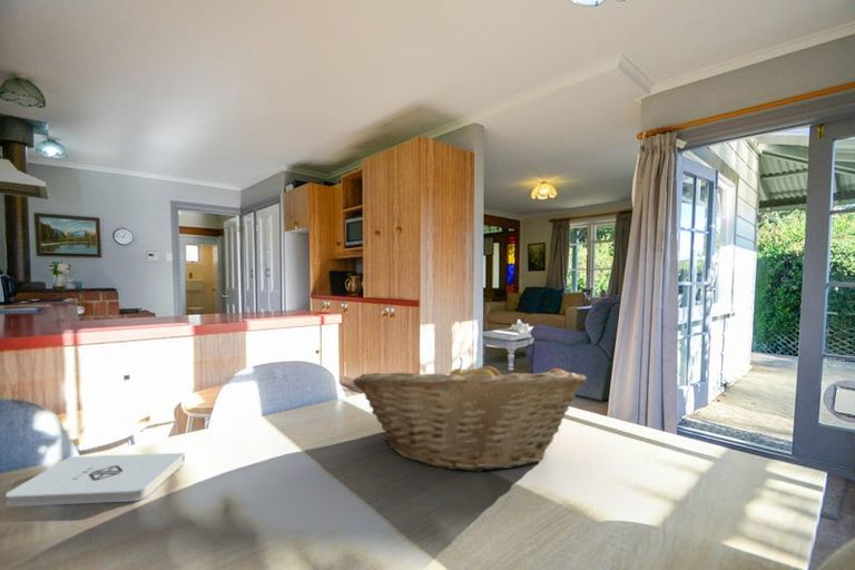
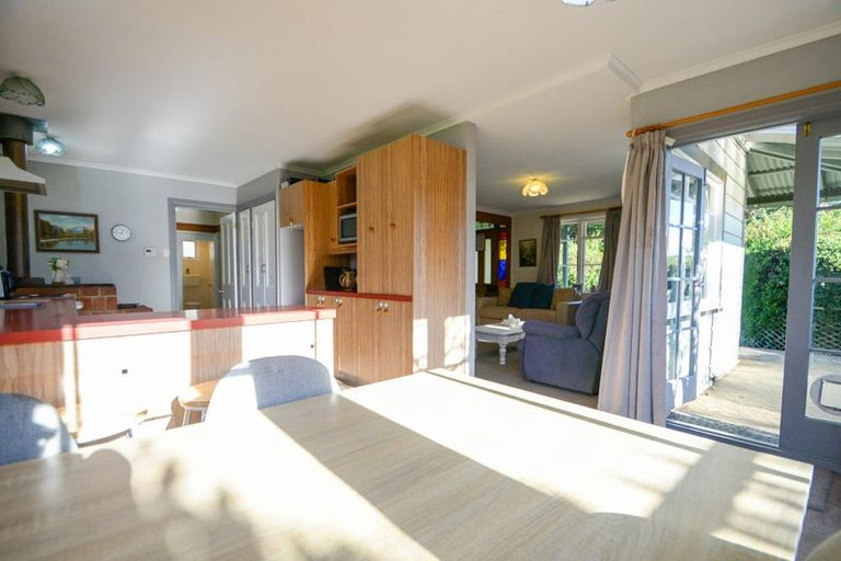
- fruit basket [352,356,588,473]
- notepad [4,452,186,508]
